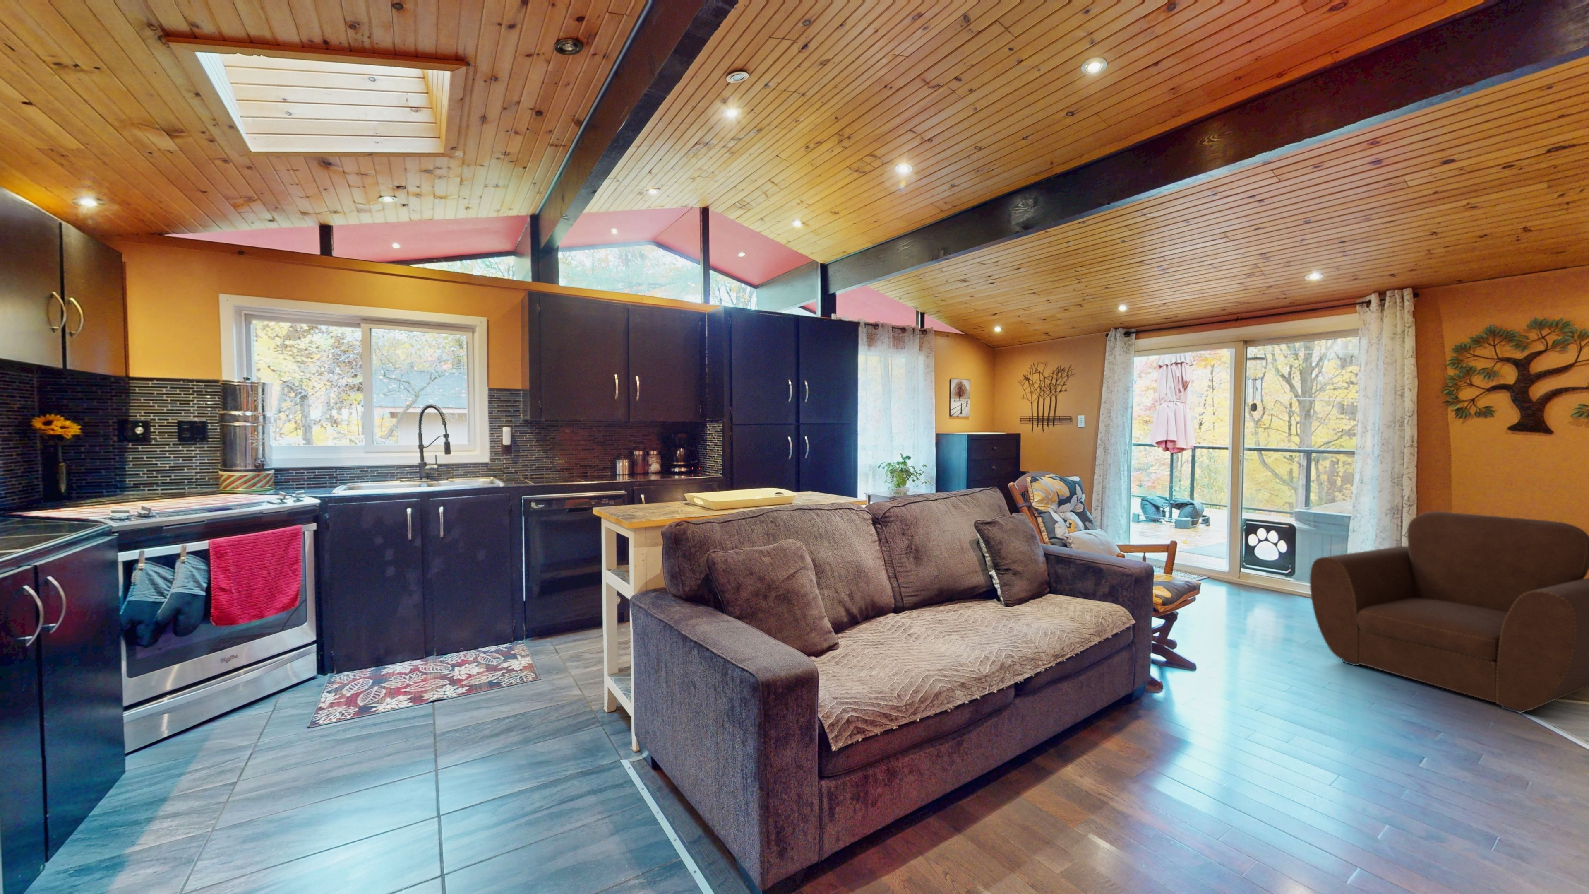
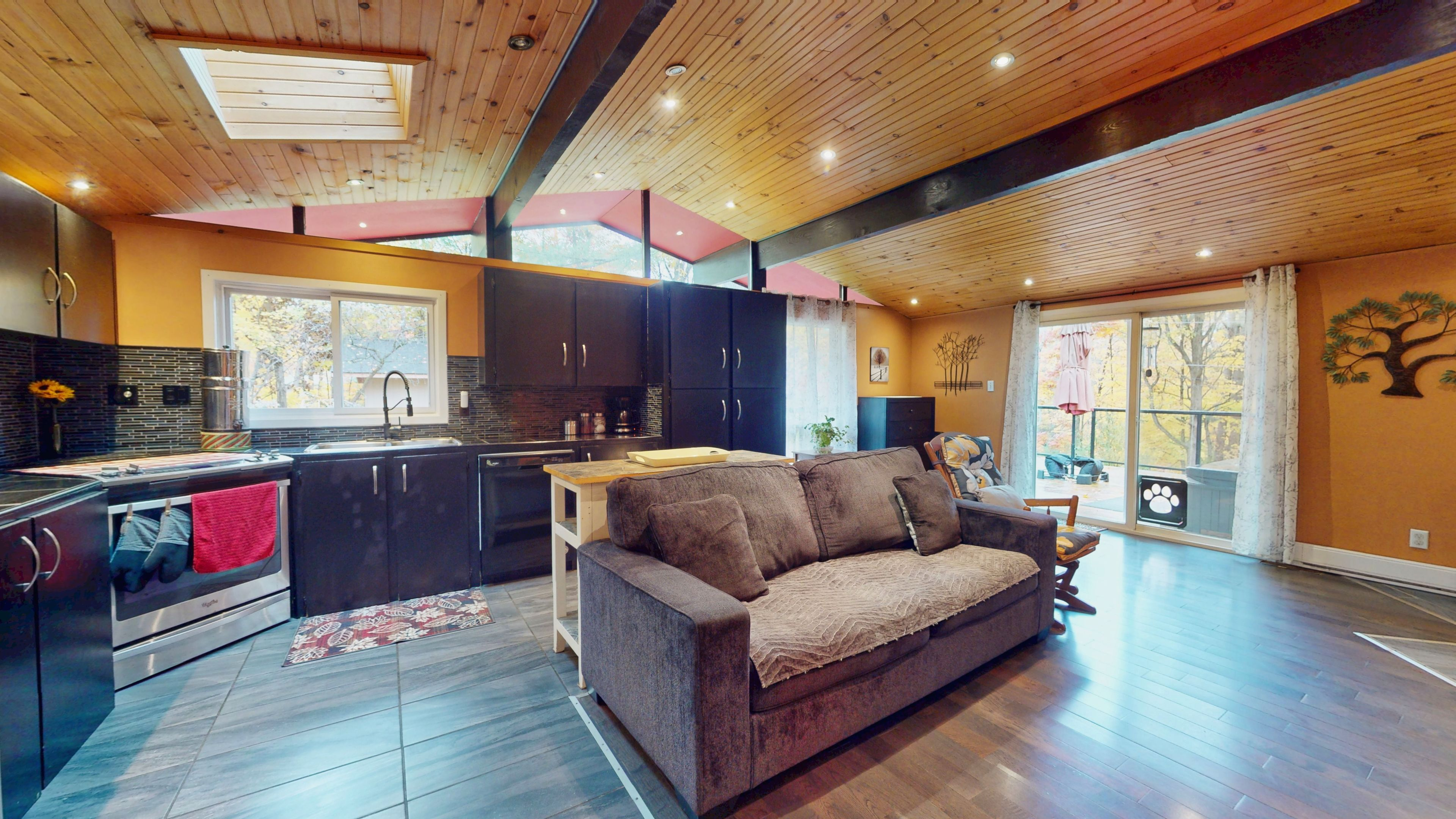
- armchair [1310,511,1589,714]
